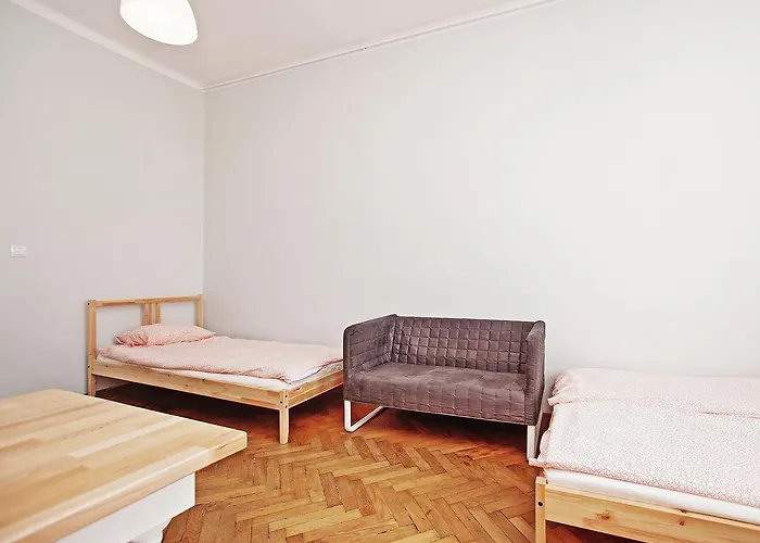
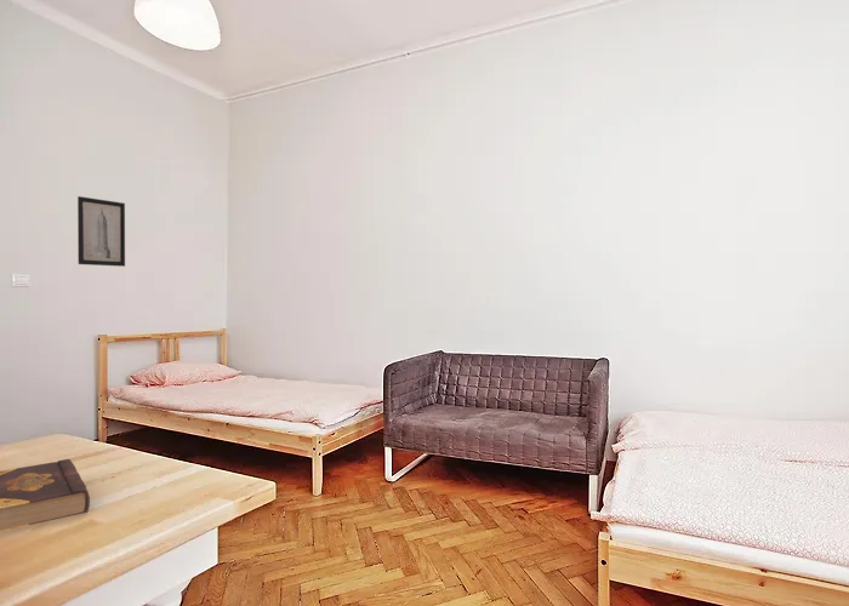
+ book [0,458,91,532]
+ wall art [76,195,126,268]
